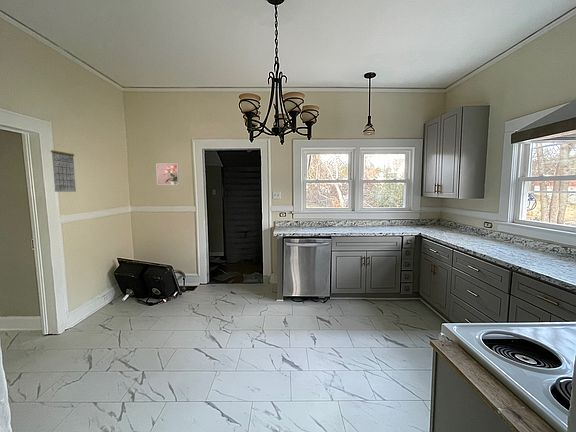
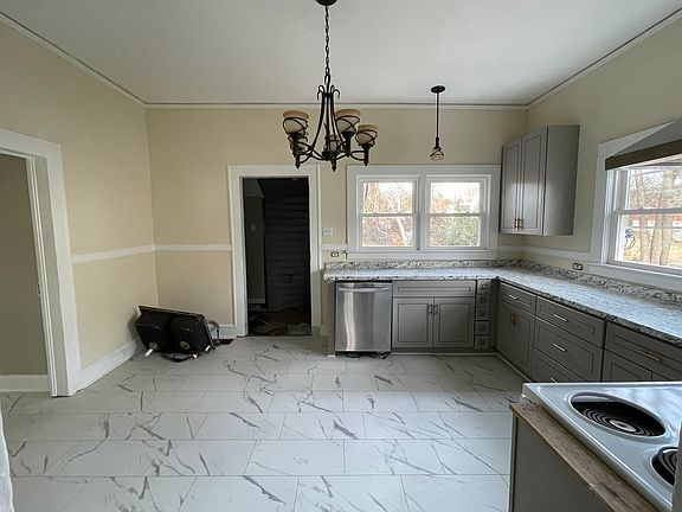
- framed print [155,162,180,186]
- calendar [50,144,77,193]
